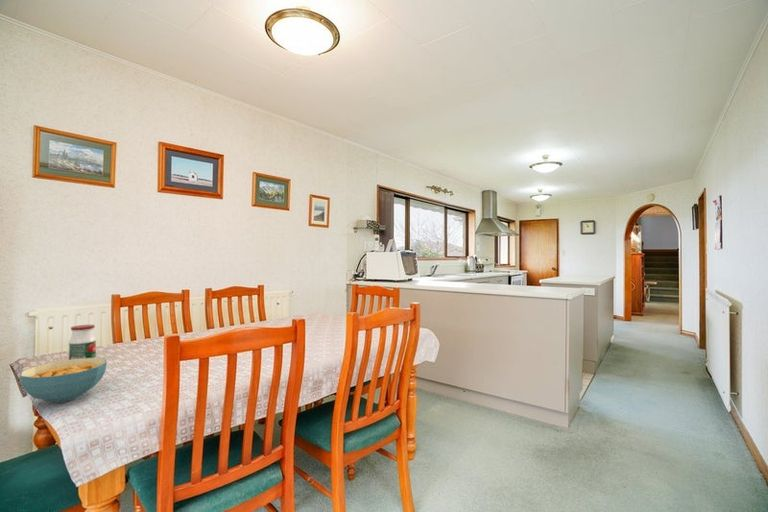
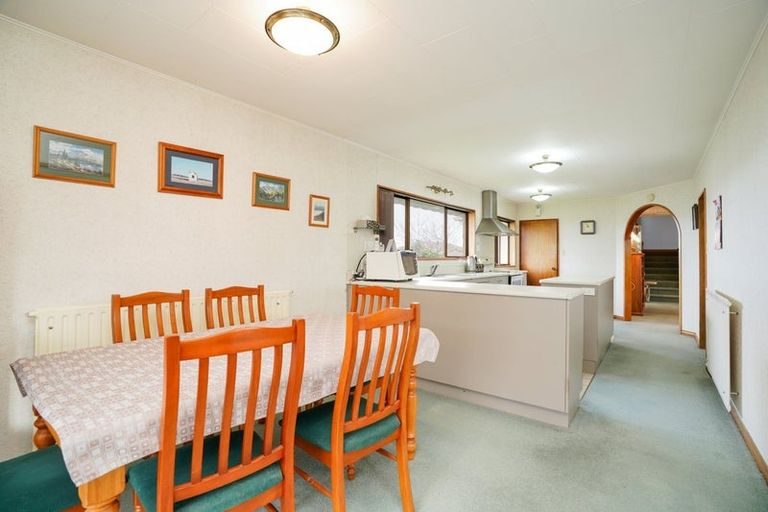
- jar [68,324,97,360]
- cereal bowl [19,357,108,404]
